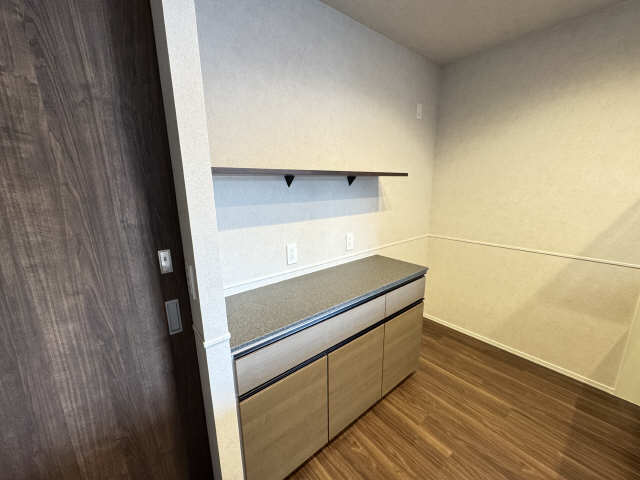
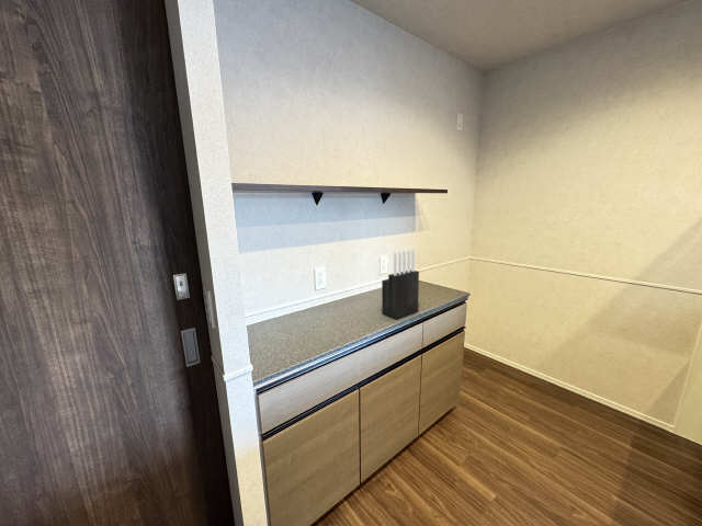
+ knife block [381,249,420,321]
